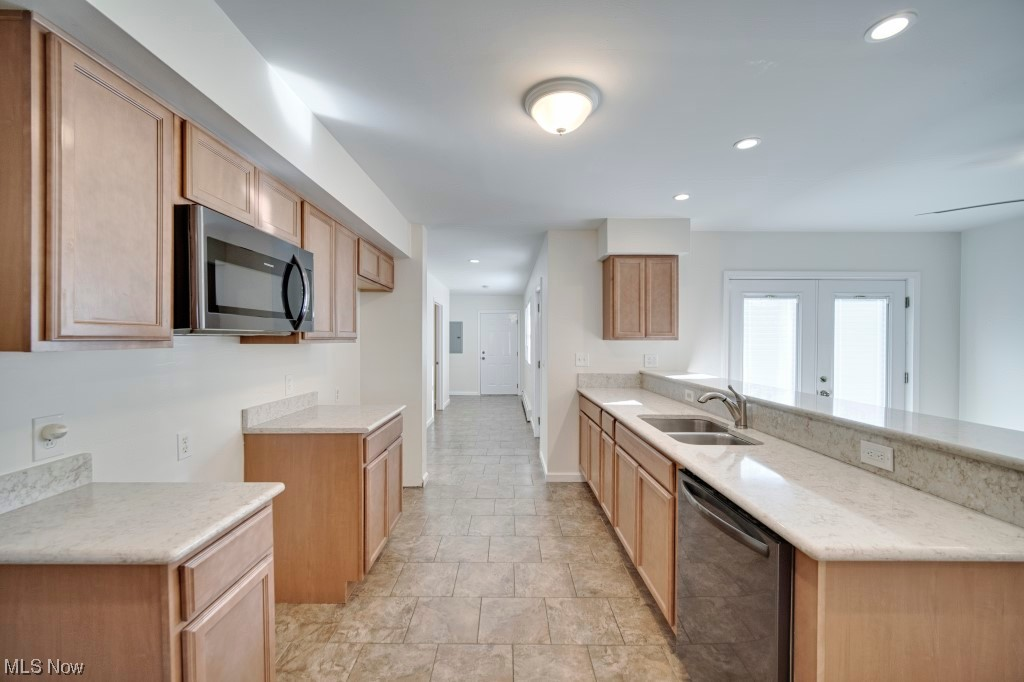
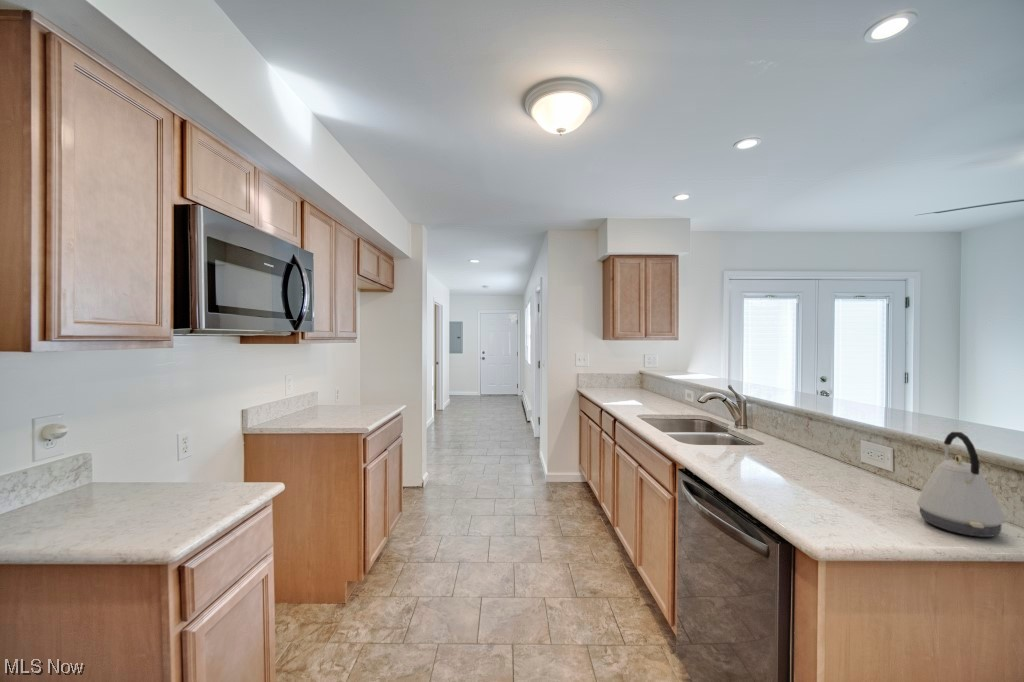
+ kettle [916,431,1006,538]
